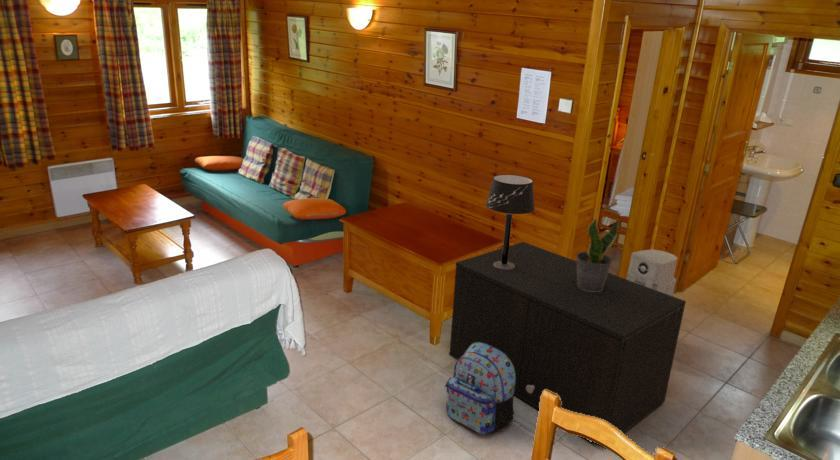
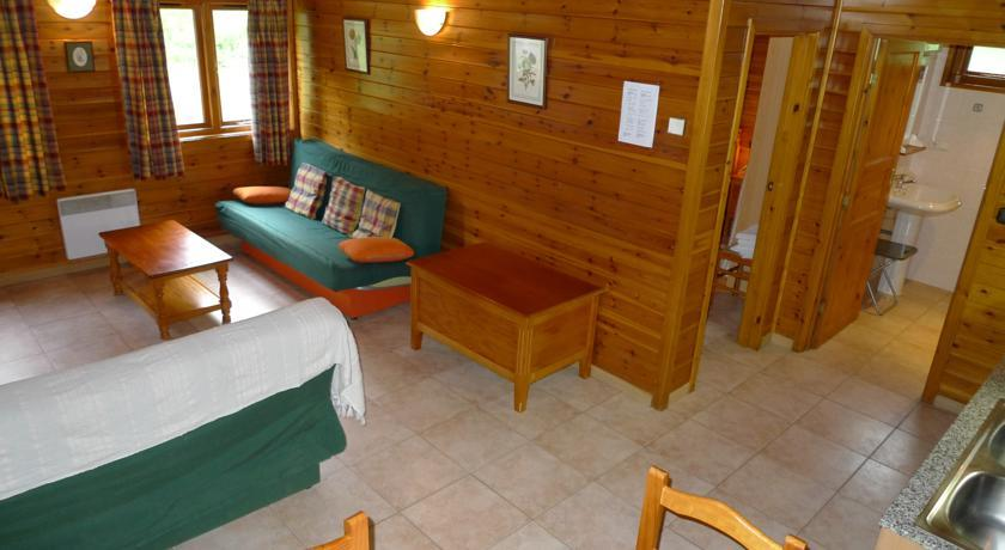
- storage cabinet [448,241,687,449]
- potted plant [575,217,619,292]
- backpack [444,342,515,436]
- table lamp [485,173,536,270]
- air purifier [625,249,678,297]
